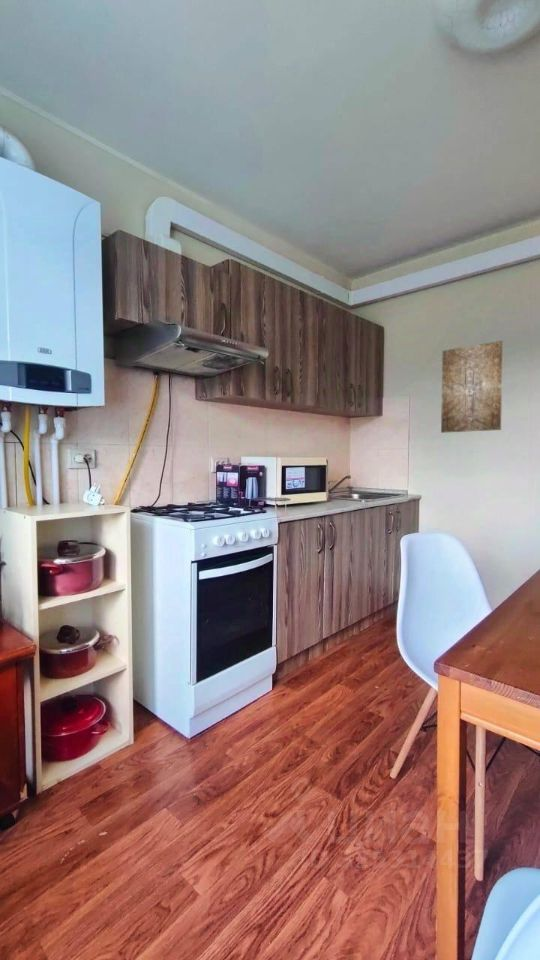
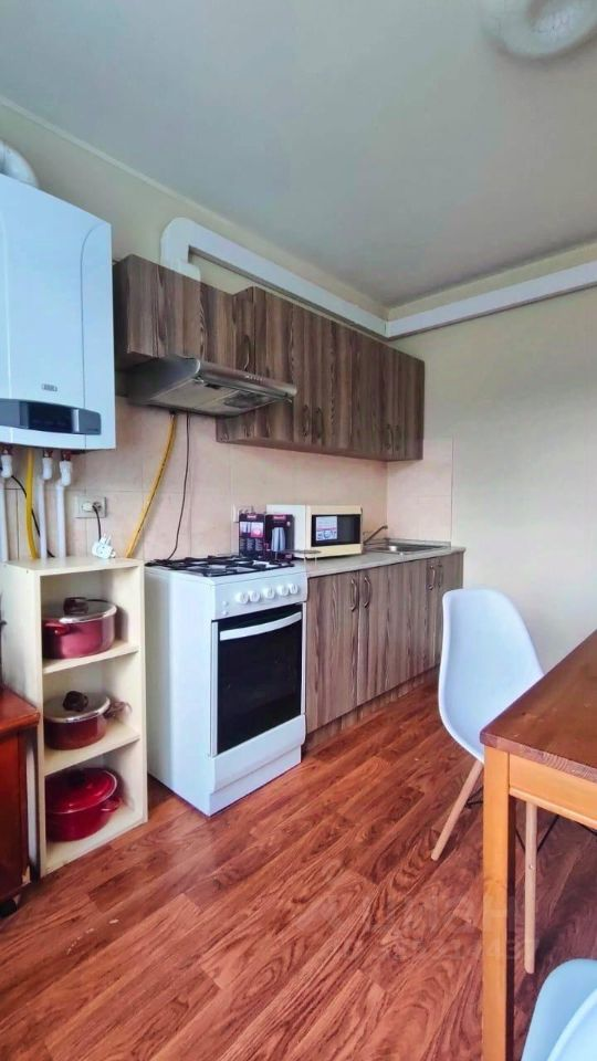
- wall art [440,339,504,434]
